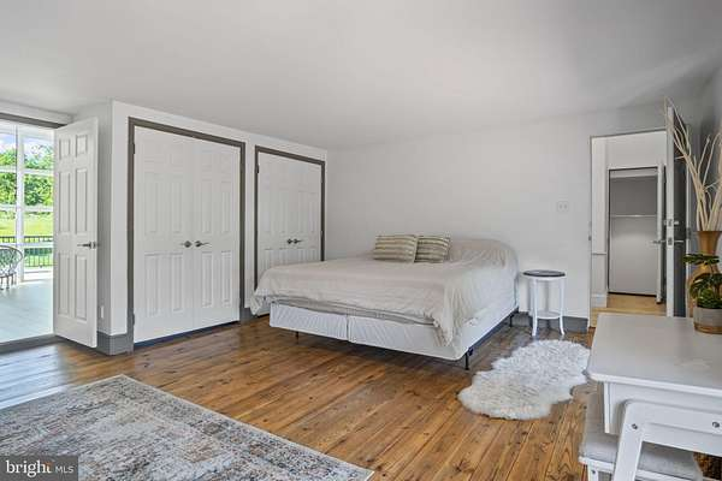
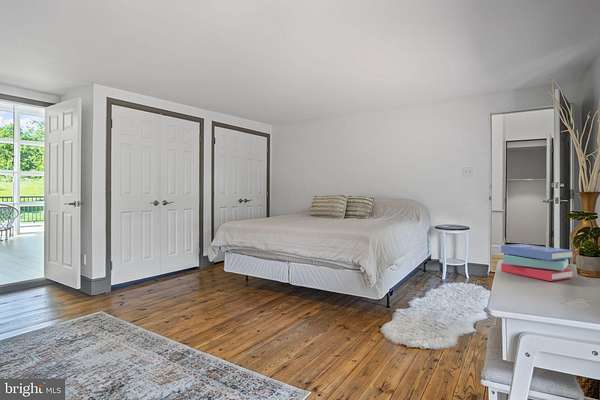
+ book [500,243,573,282]
